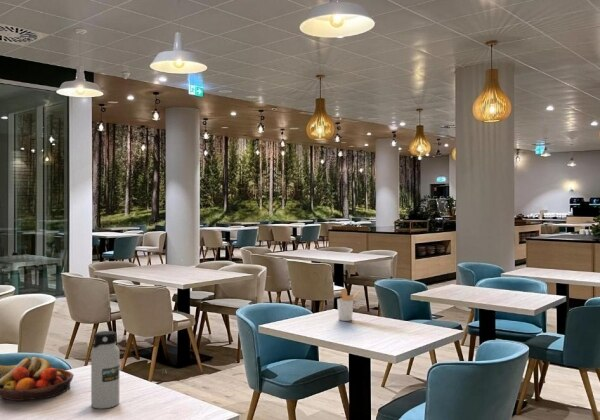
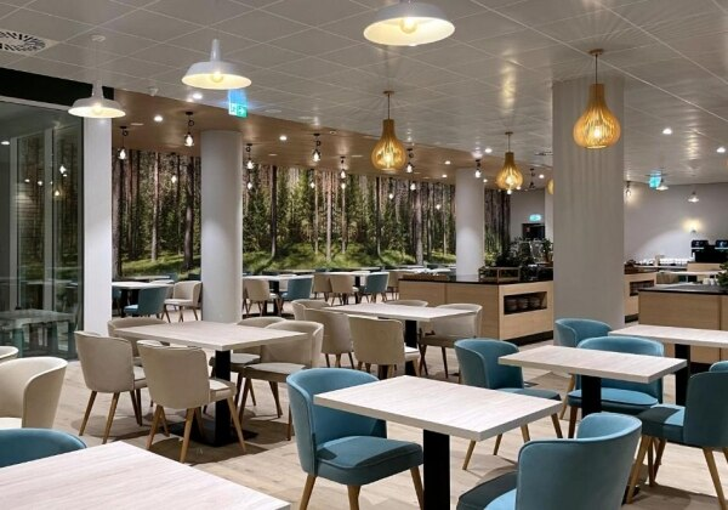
- utensil holder [336,288,361,322]
- fruit bowl [0,356,75,402]
- water bottle [90,330,120,409]
